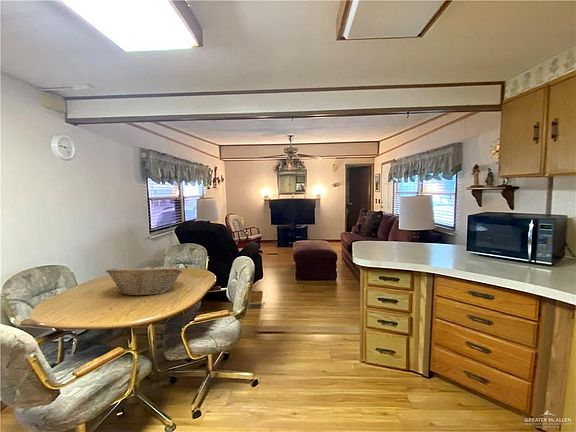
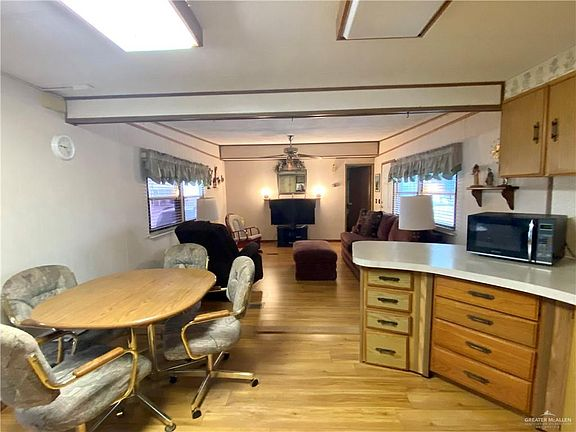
- fruit basket [105,265,183,297]
